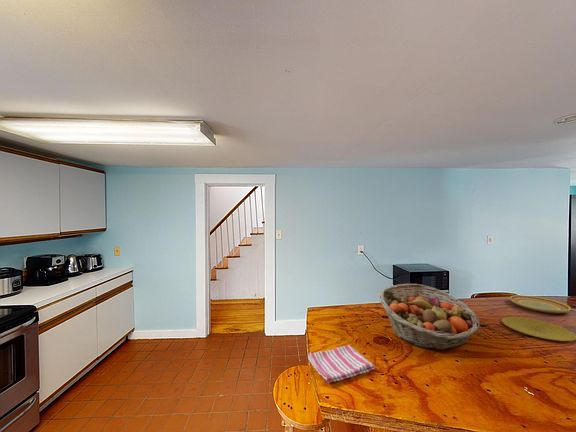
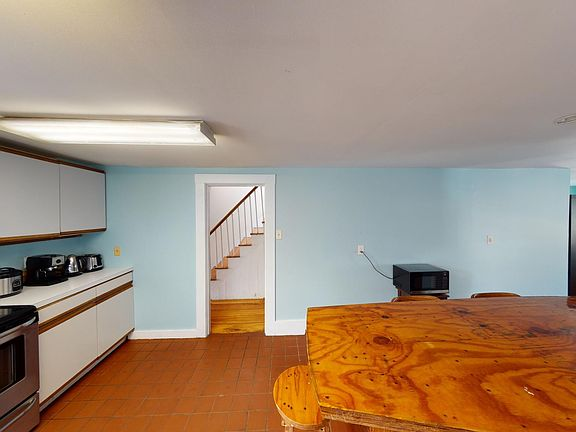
- plate [501,316,576,342]
- fruit basket [378,283,481,351]
- plate [509,294,572,314]
- dish towel [307,345,376,384]
